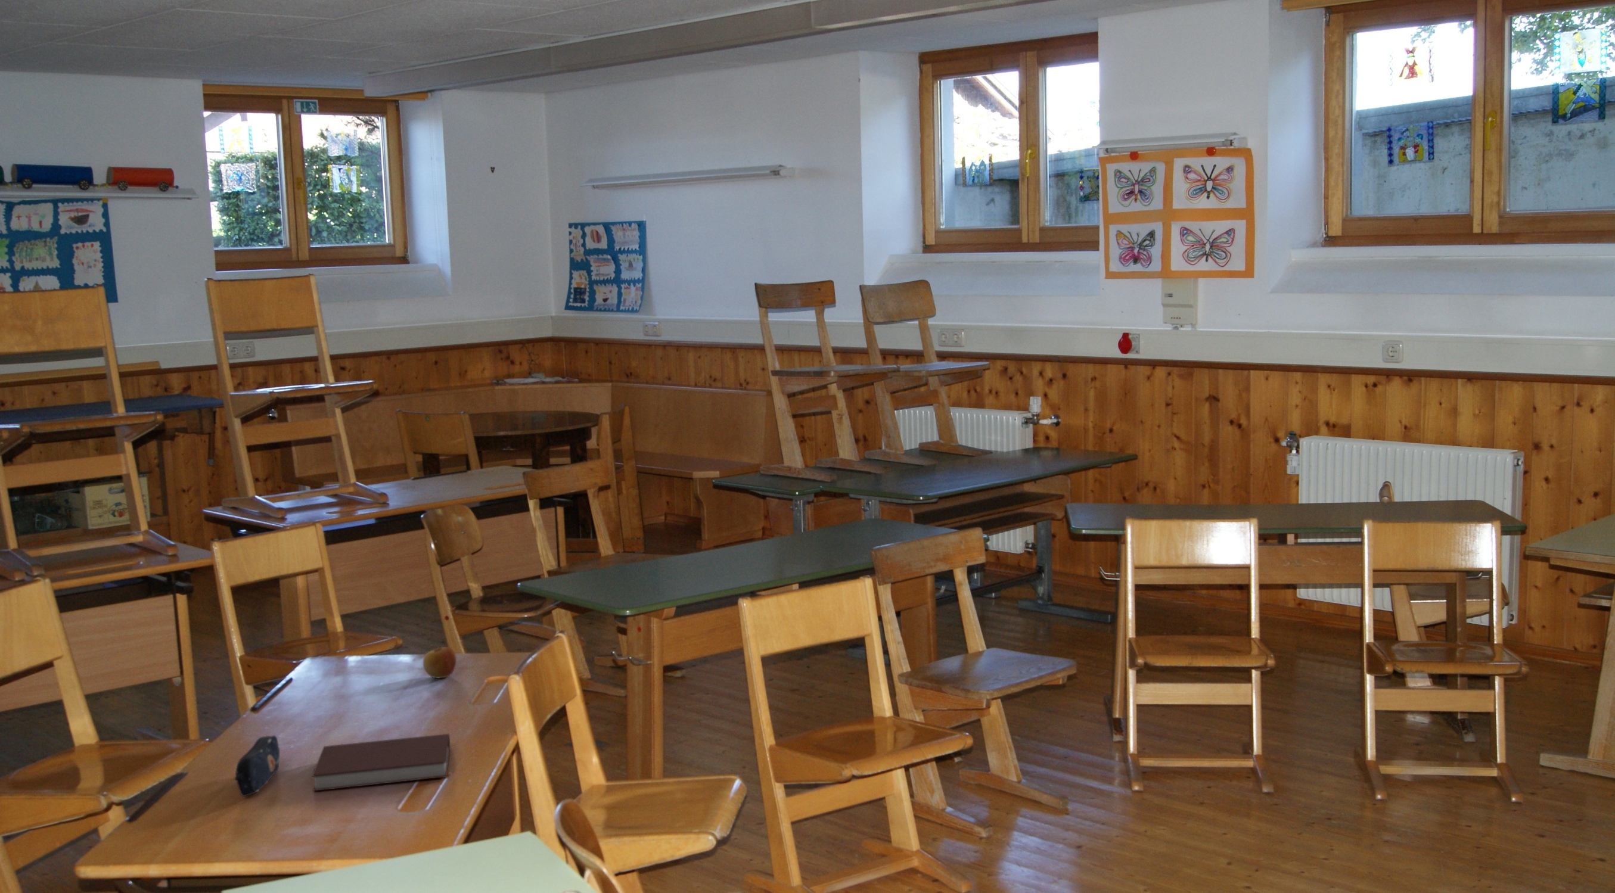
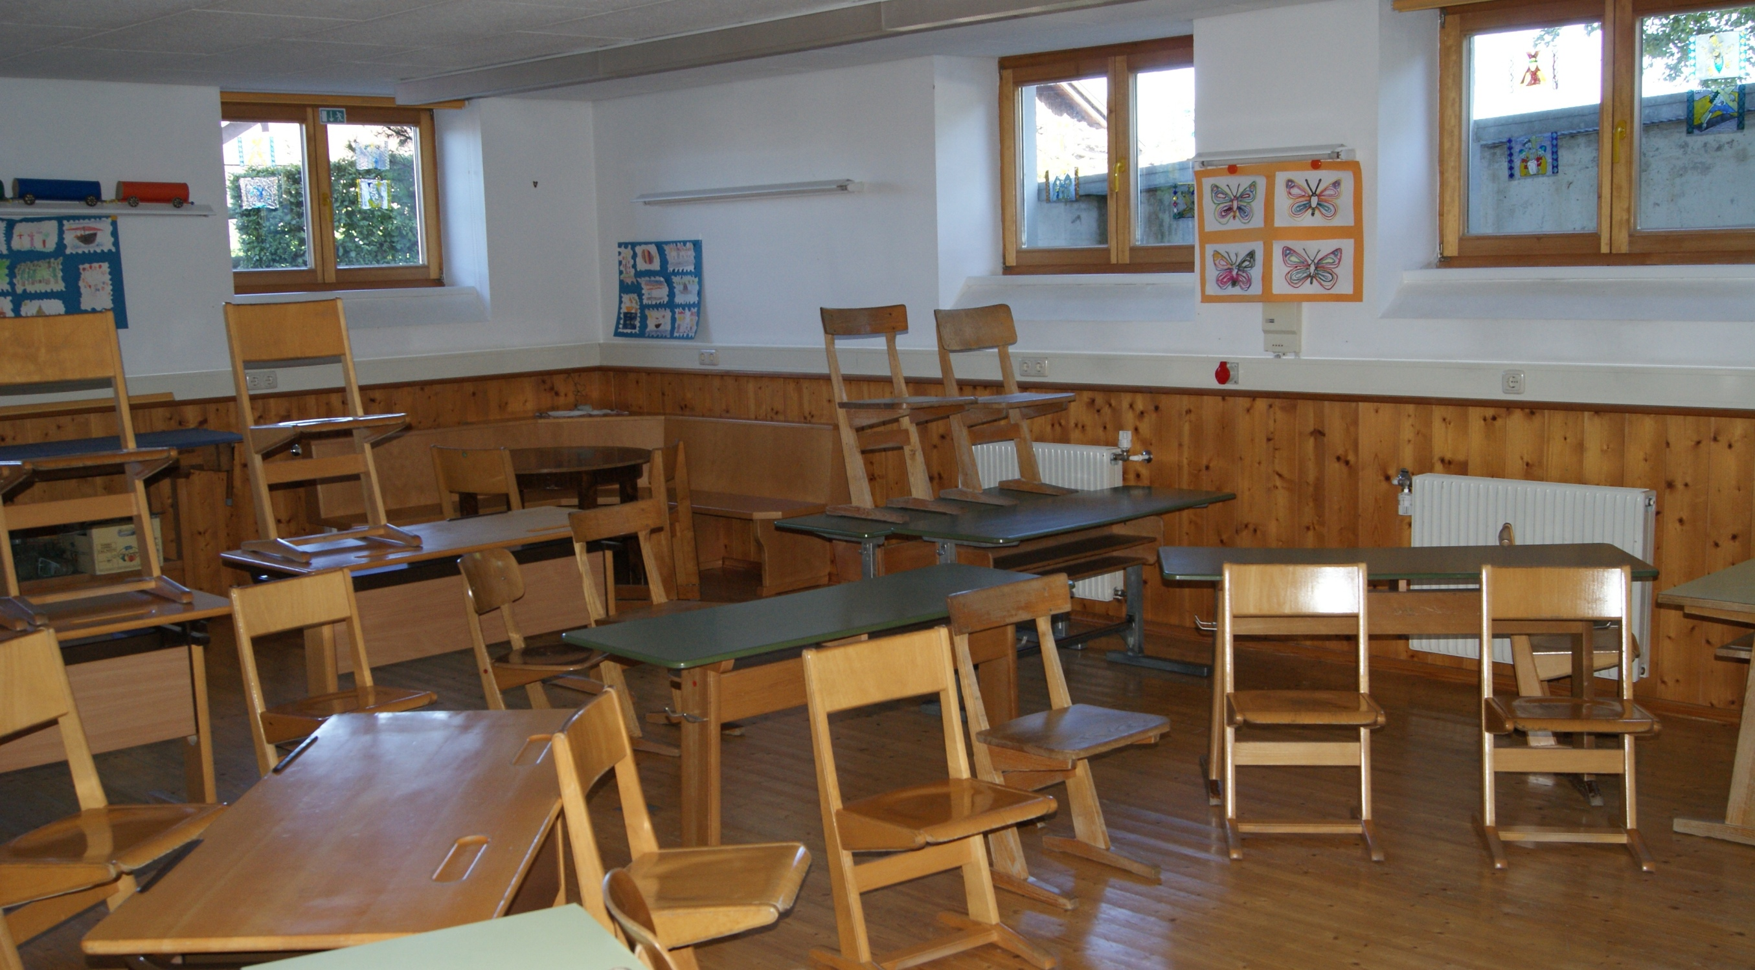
- pencil case [234,735,281,797]
- notebook [311,734,451,792]
- apple [422,646,457,680]
